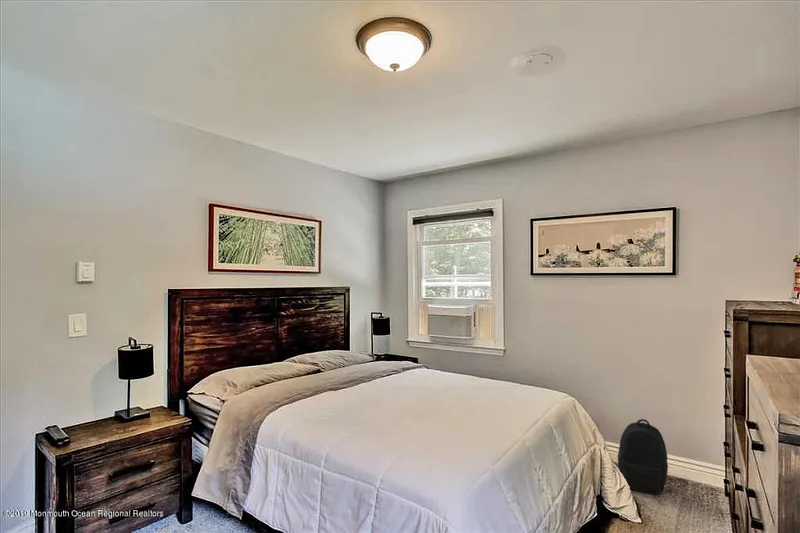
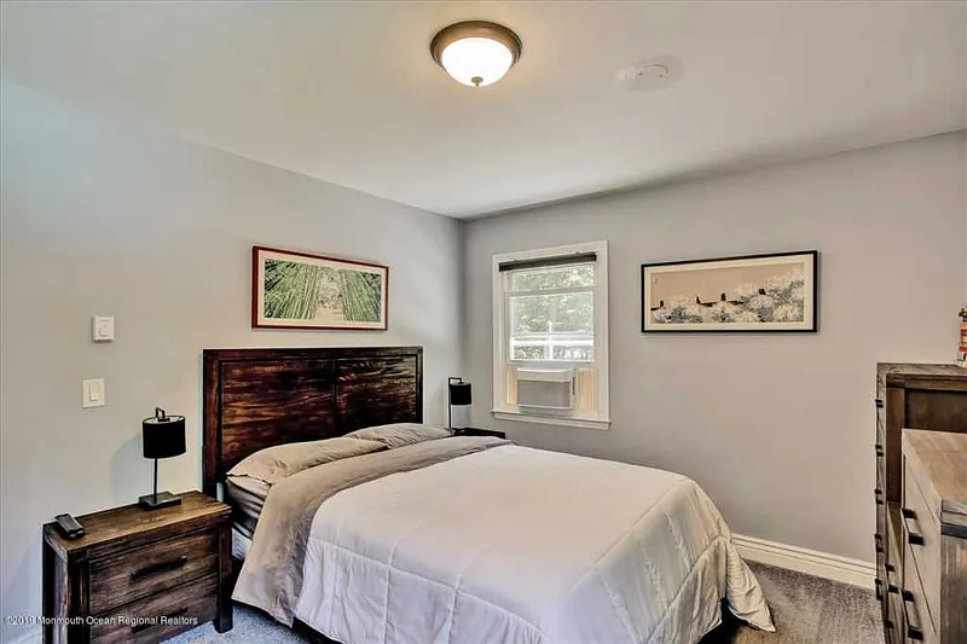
- backpack [617,418,669,496]
